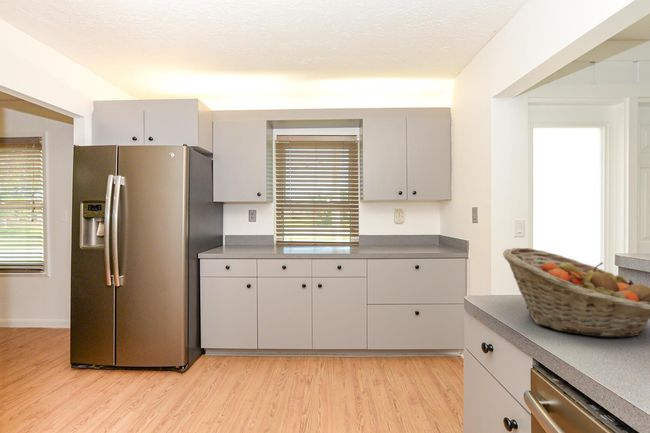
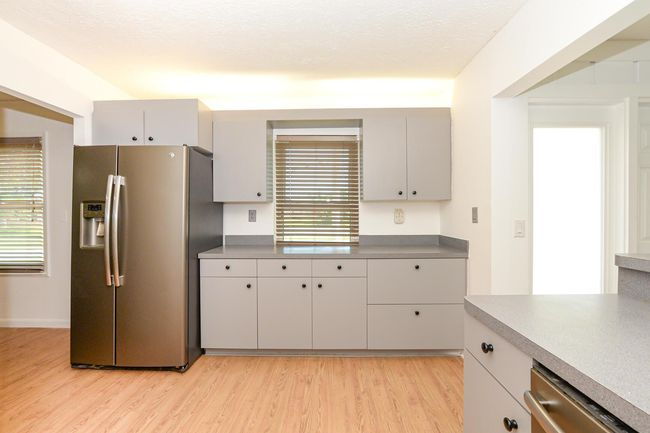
- fruit basket [502,247,650,339]
